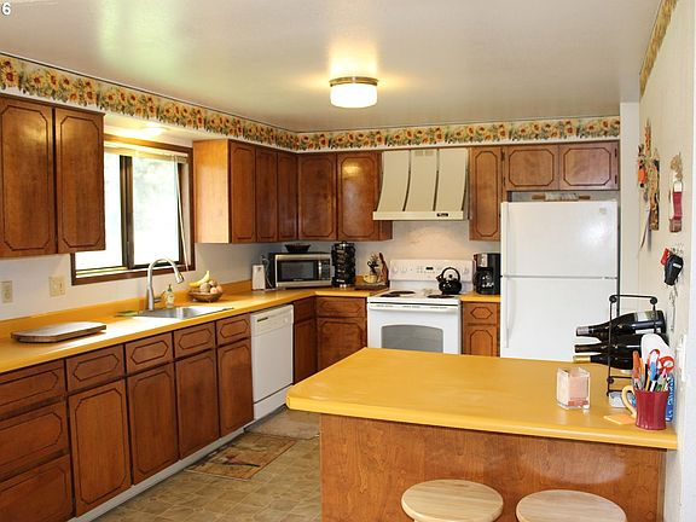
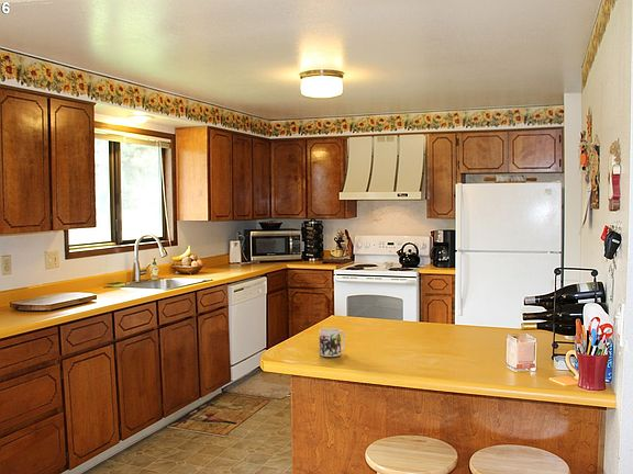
+ mug [319,327,346,358]
